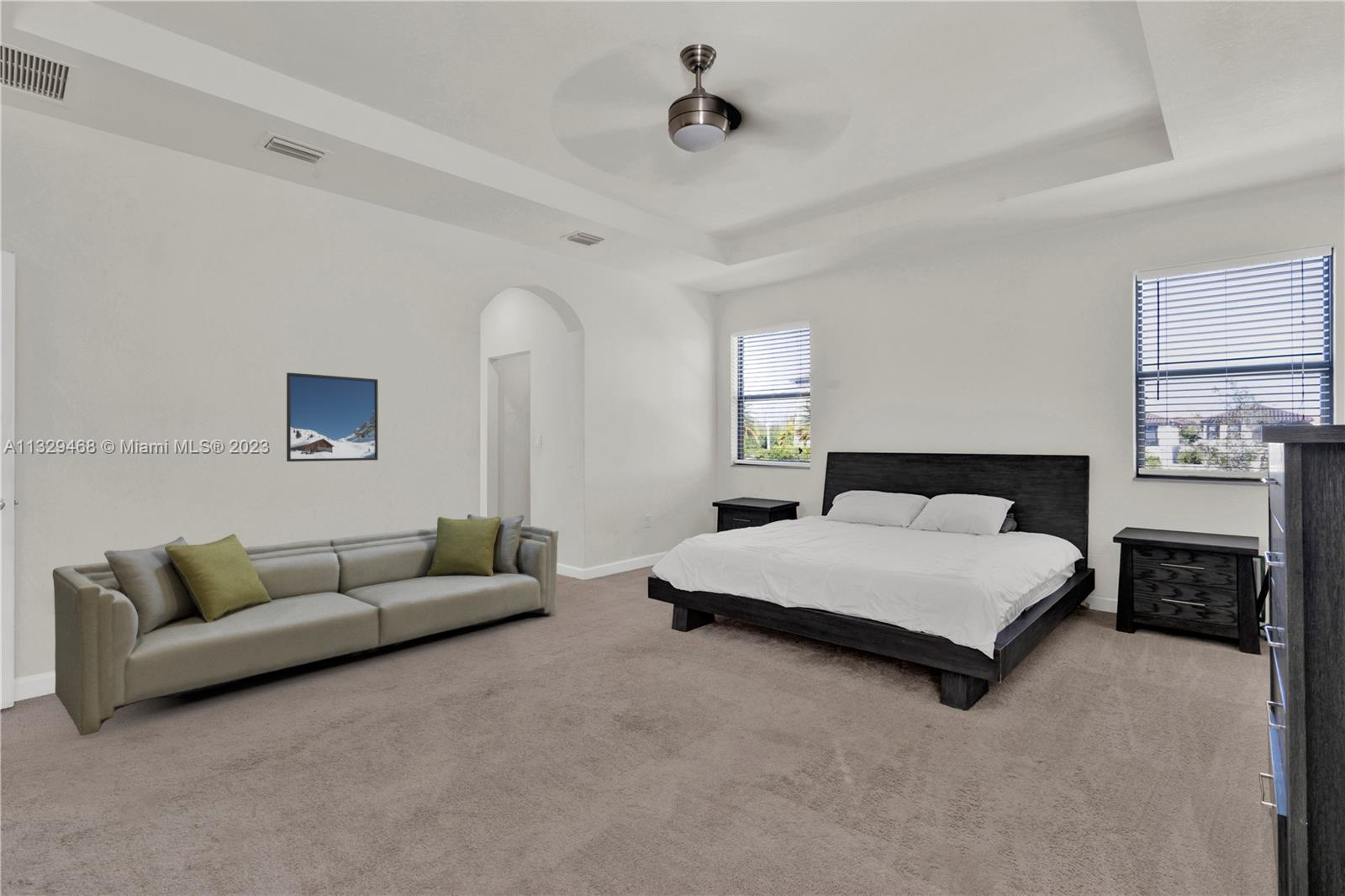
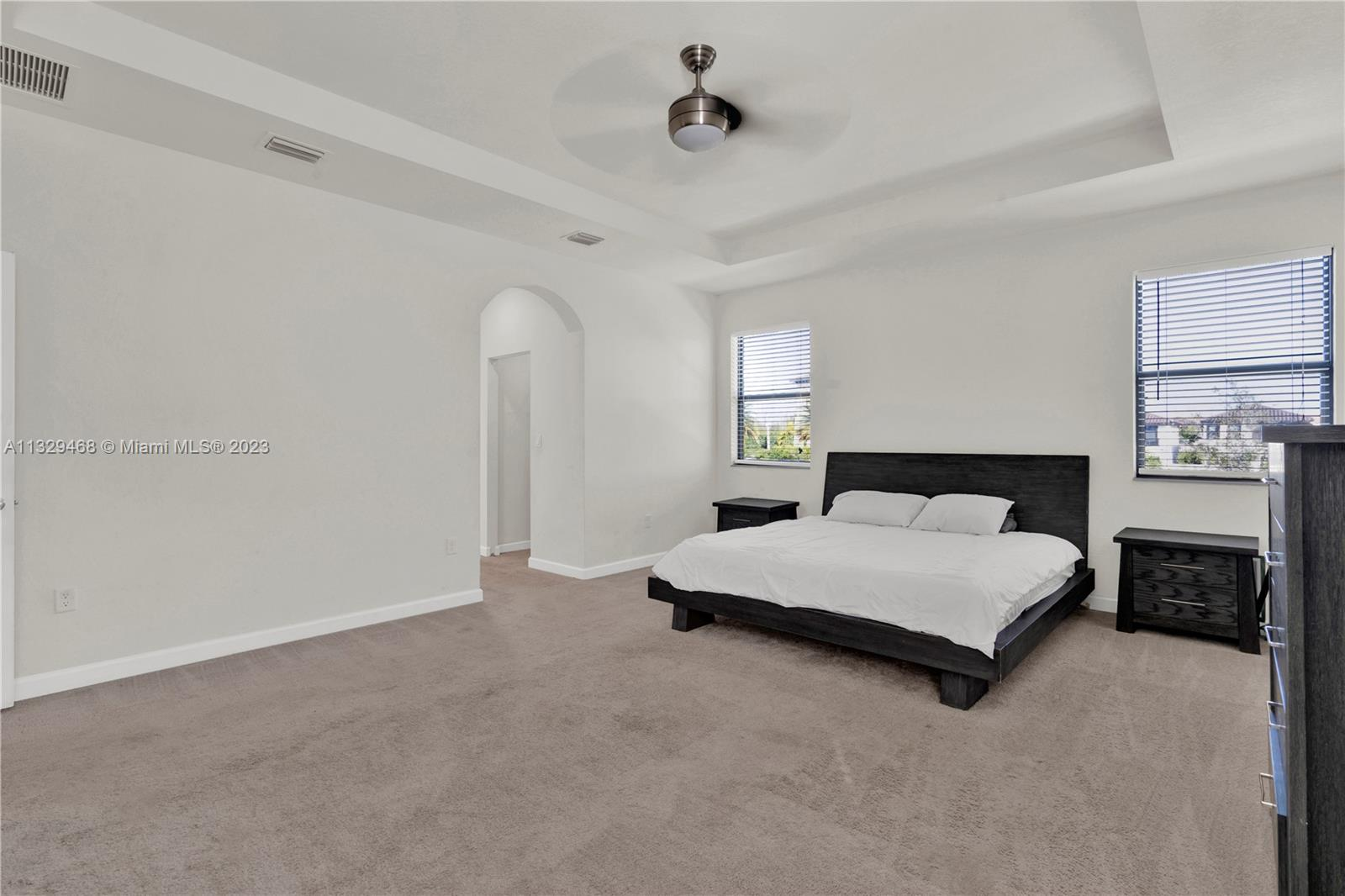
- sofa [52,514,559,736]
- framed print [286,372,378,462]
